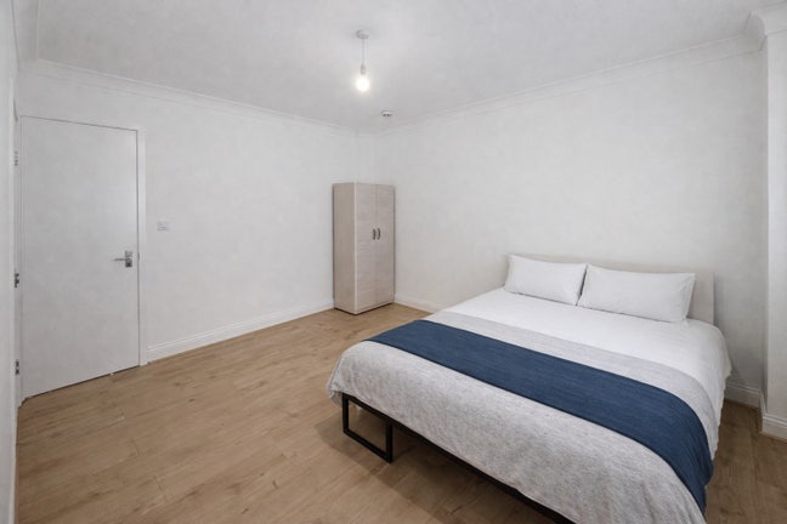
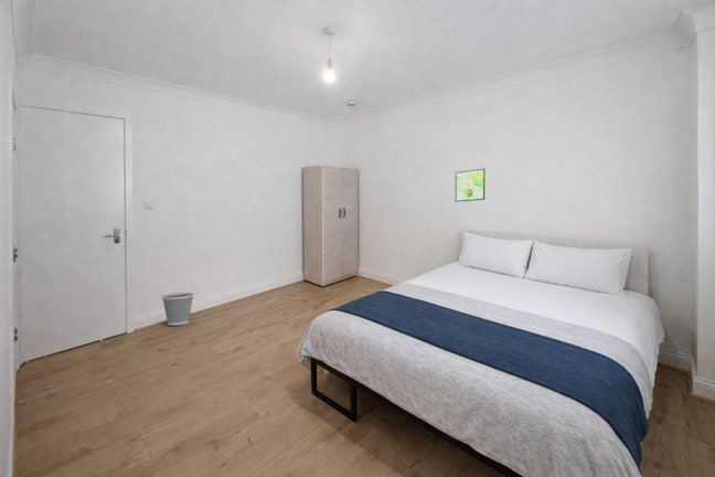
+ wastebasket [161,292,195,327]
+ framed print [455,168,485,203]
